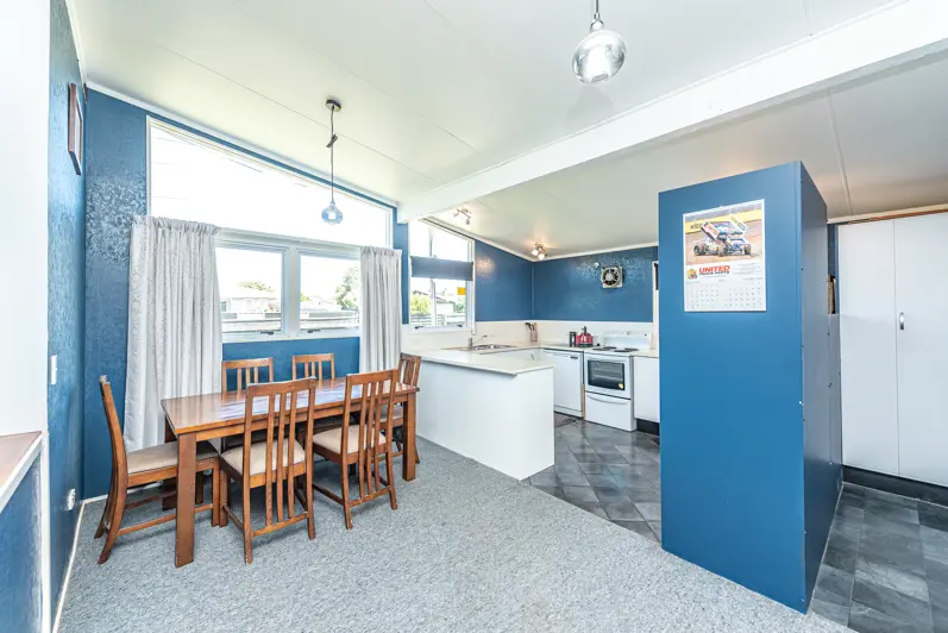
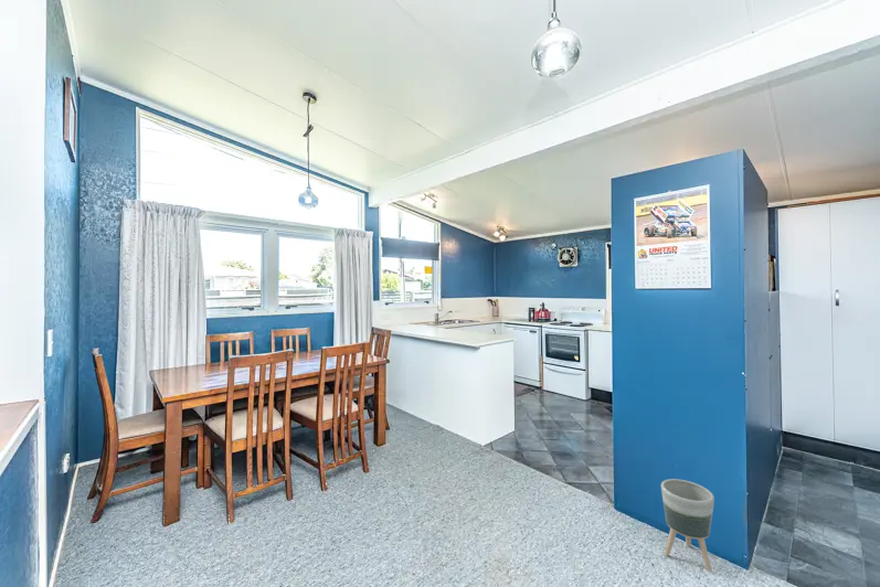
+ planter [660,478,715,573]
